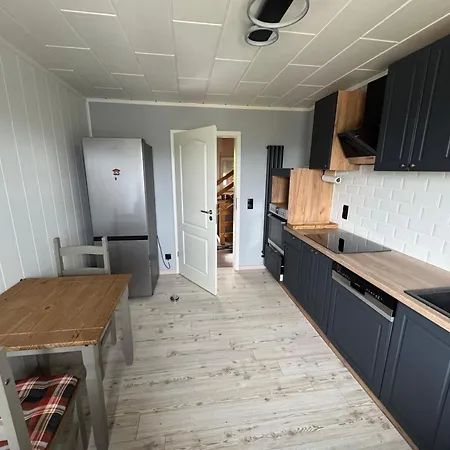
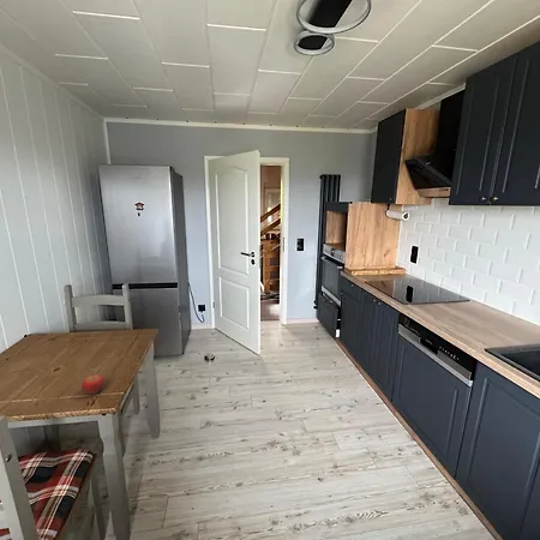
+ fruit [80,373,106,396]
